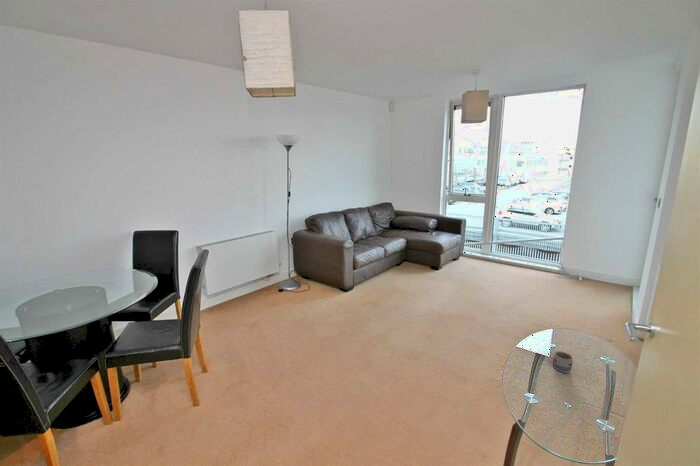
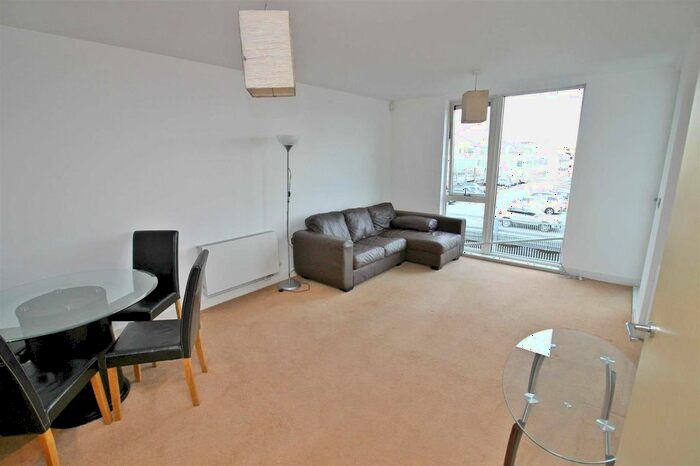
- mug [552,350,574,374]
